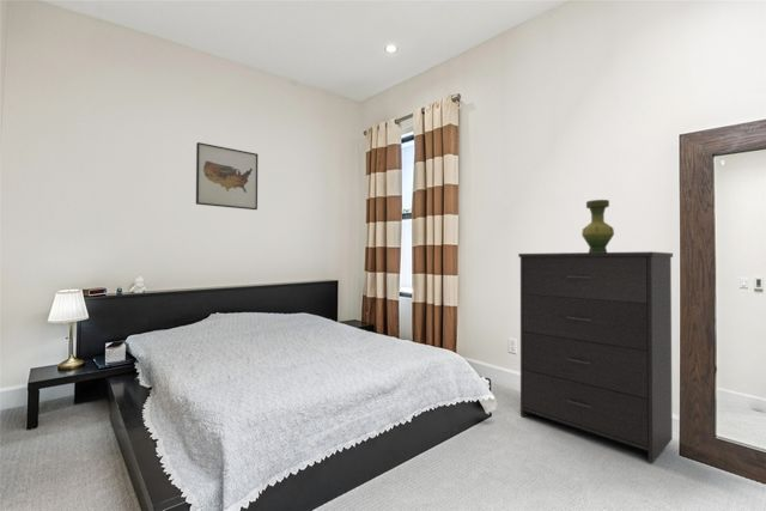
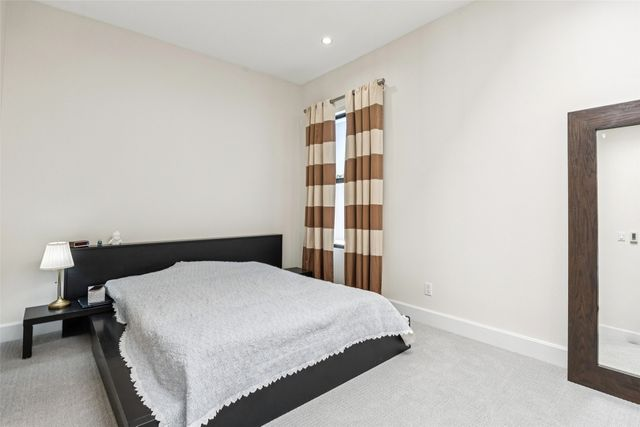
- vase [580,199,615,253]
- dresser [517,250,674,463]
- wall art [195,141,259,211]
